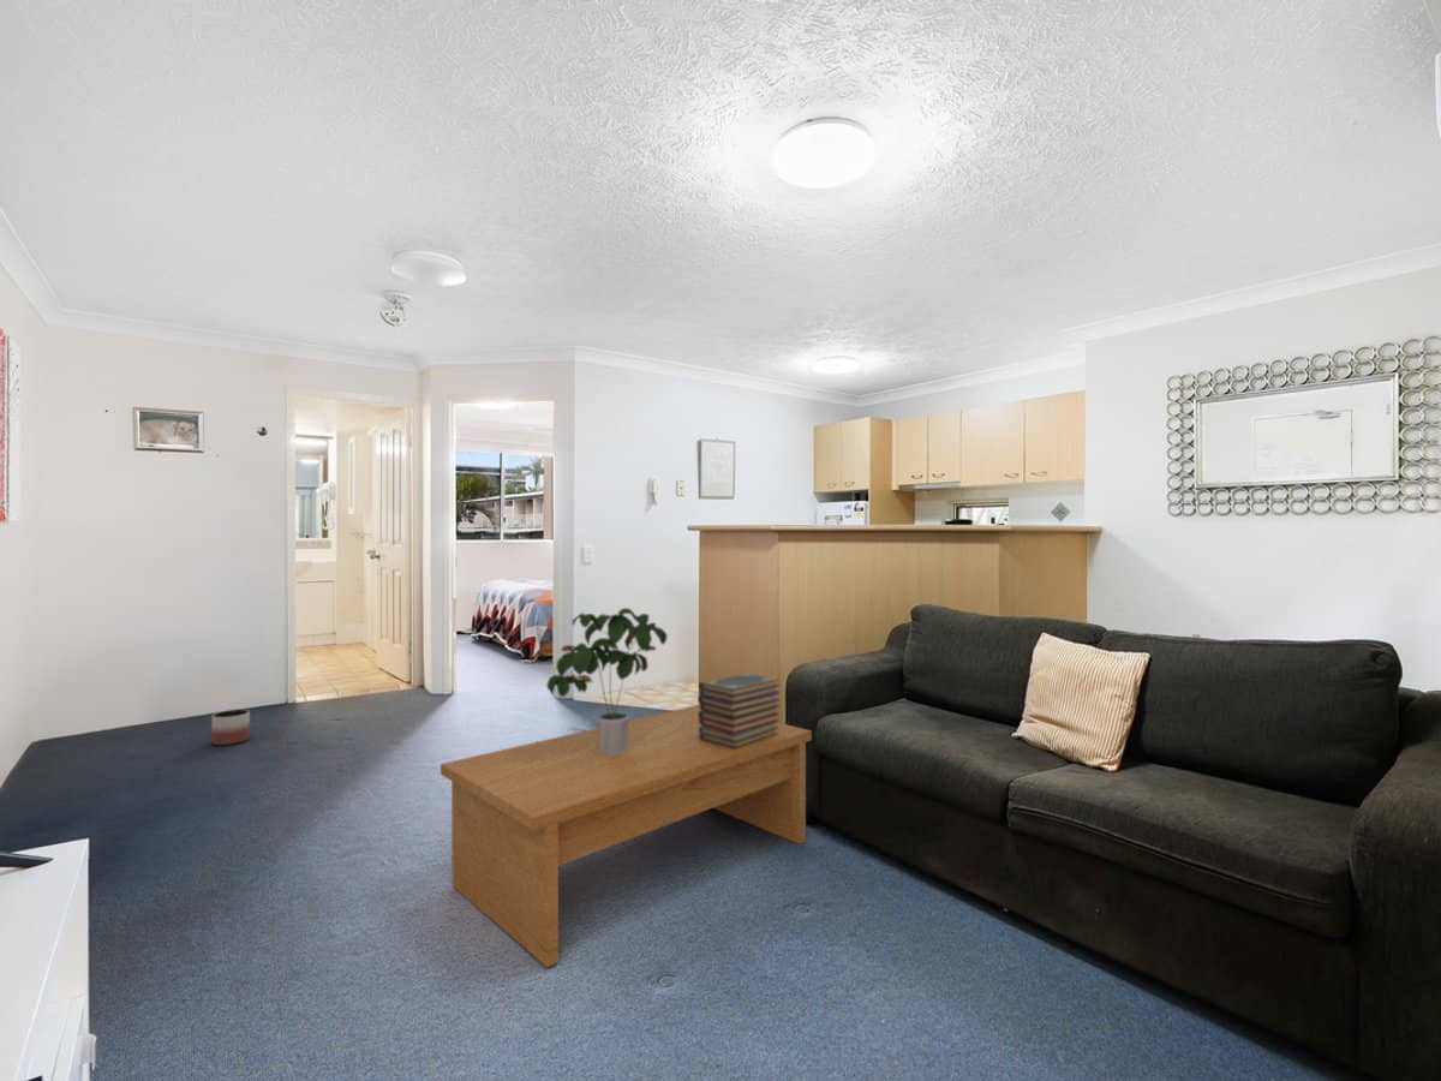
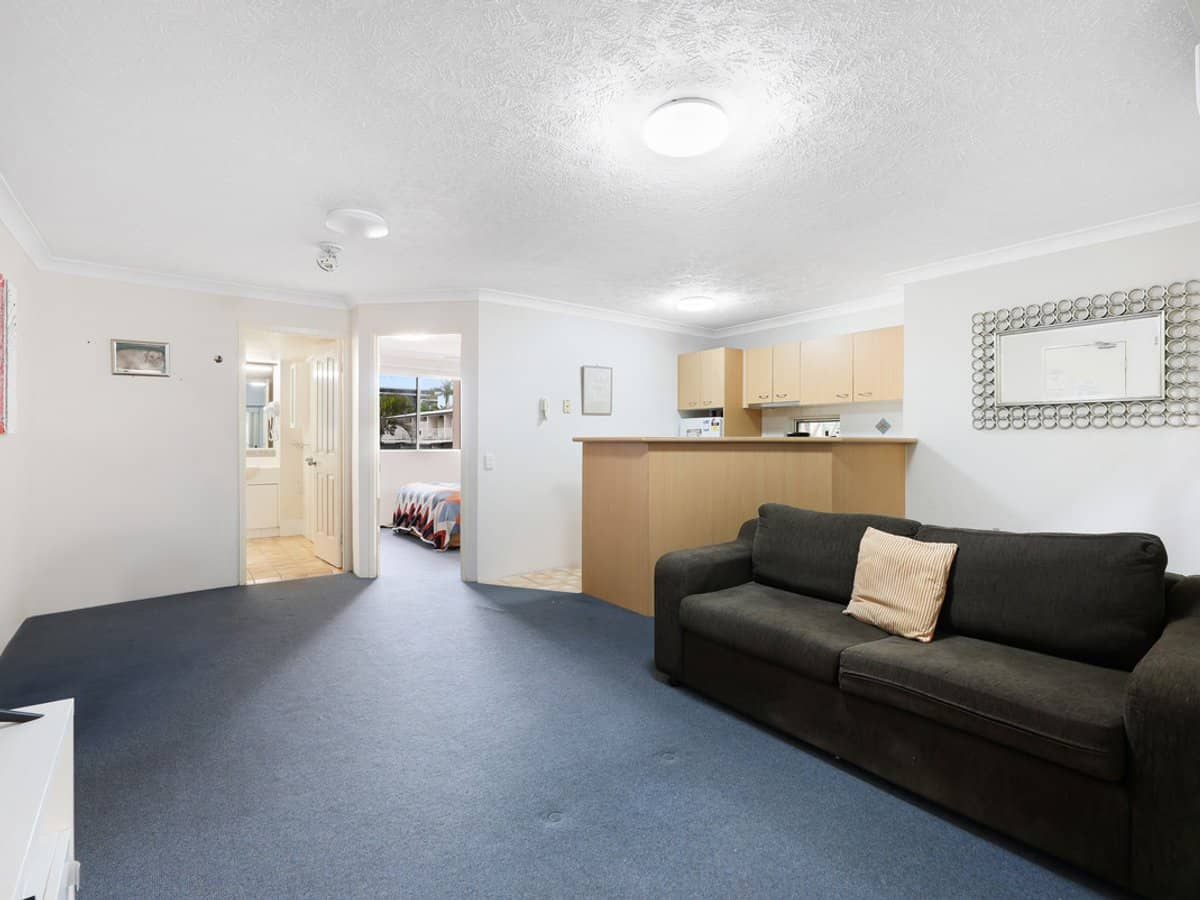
- book stack [696,671,781,749]
- planter [210,709,251,746]
- potted plant [545,607,668,754]
- coffee table [440,704,813,968]
